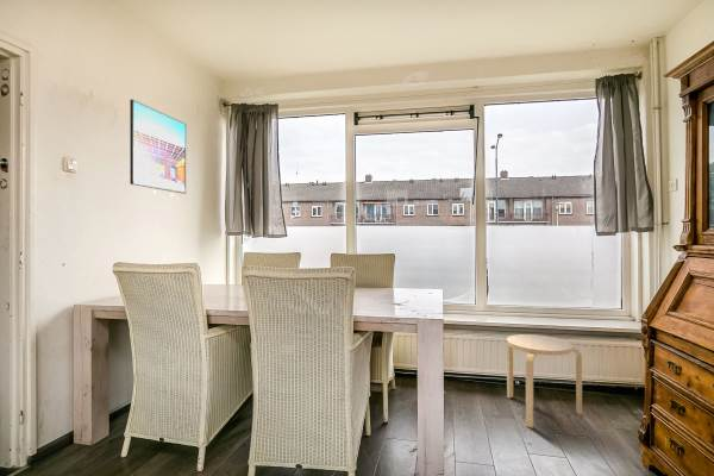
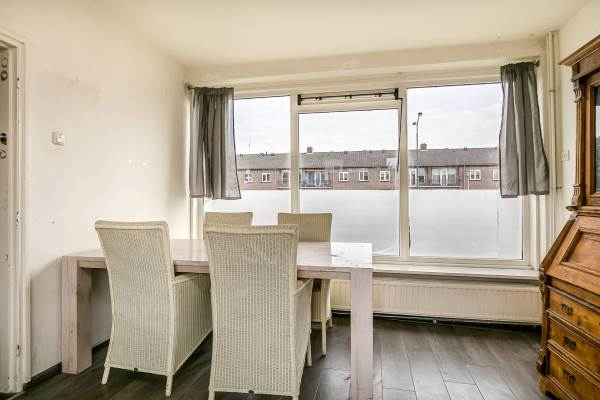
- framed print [129,99,188,195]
- stool [506,333,583,430]
